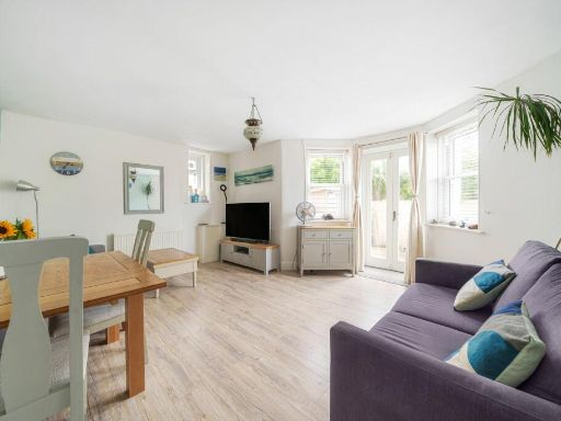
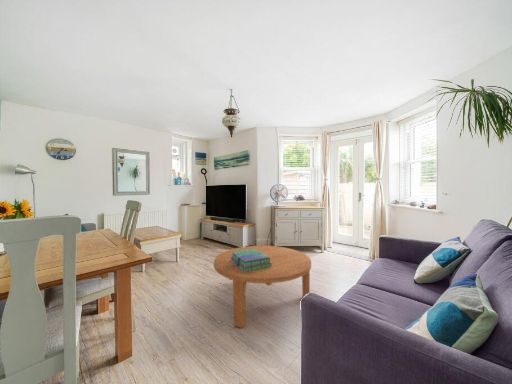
+ coffee table [213,245,312,329]
+ stack of books [230,248,272,272]
